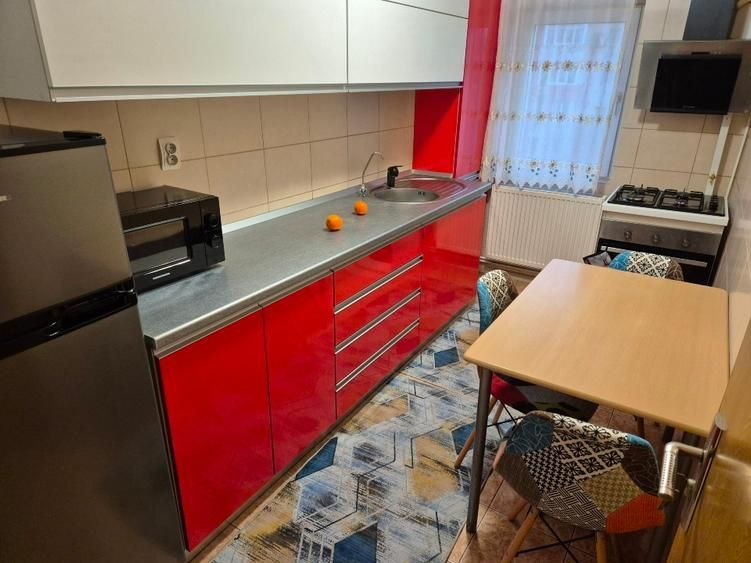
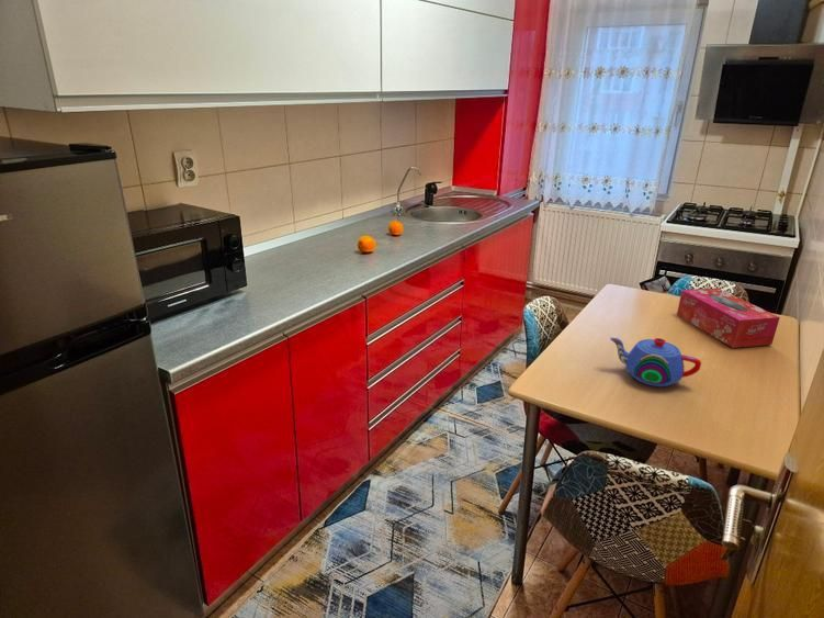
+ teapot [609,336,702,387]
+ tissue box [676,286,781,349]
